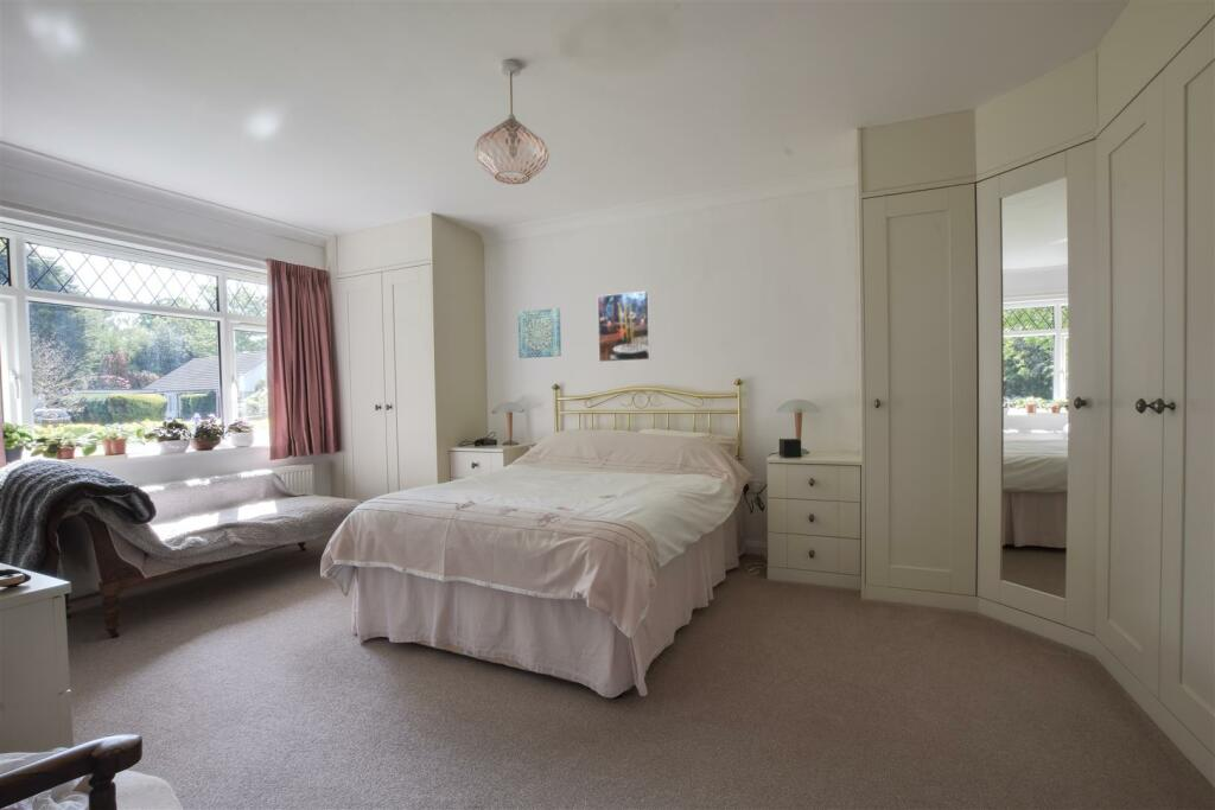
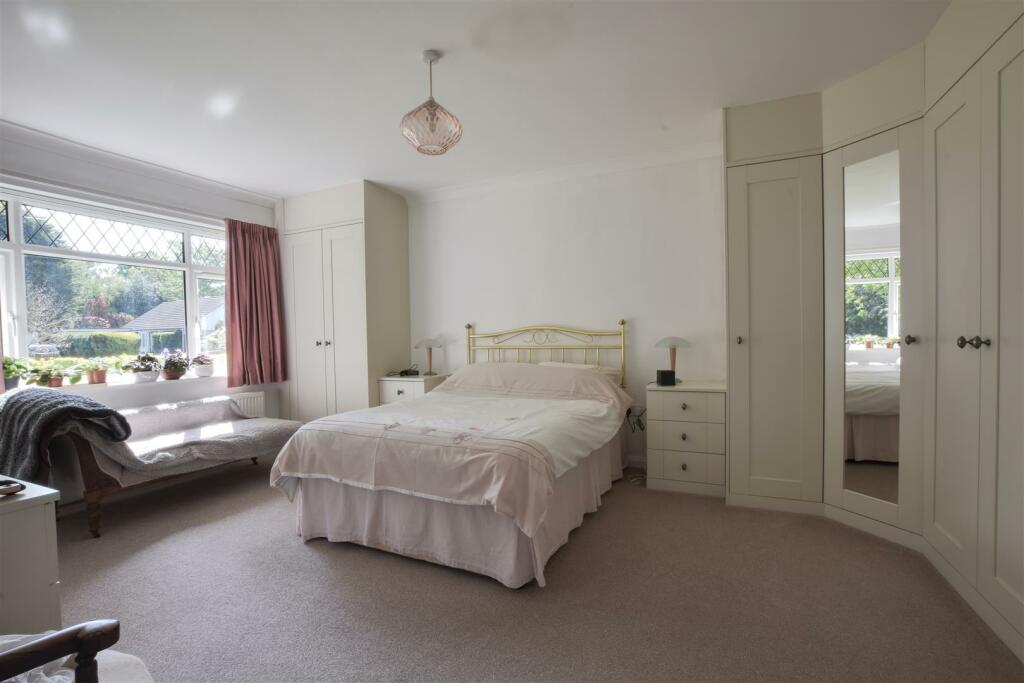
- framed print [597,289,653,363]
- wall art [517,306,562,359]
